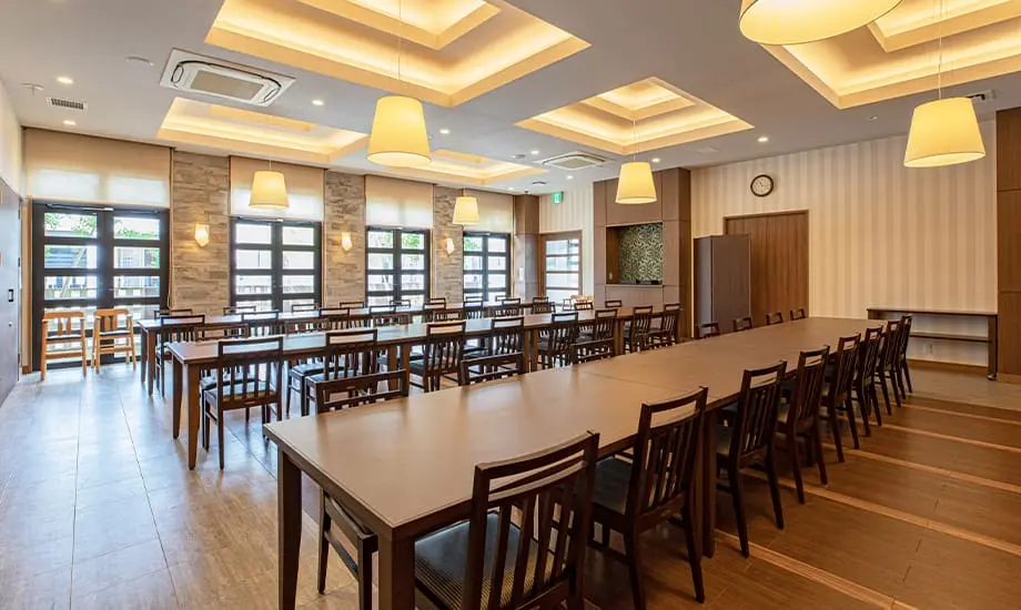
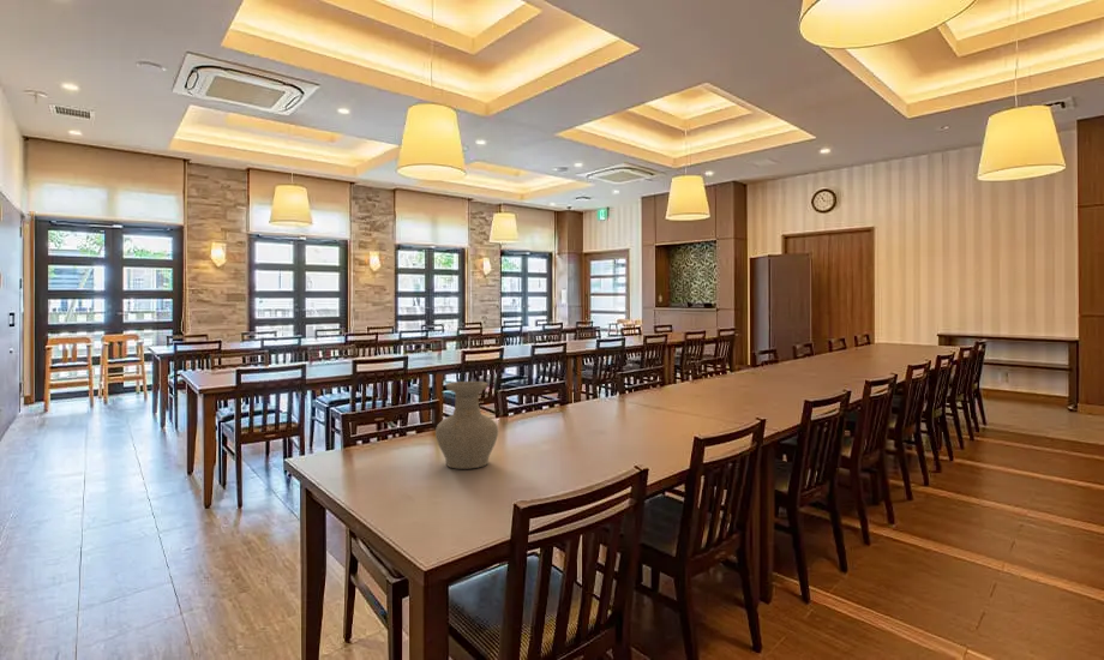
+ vase [434,380,499,470]
